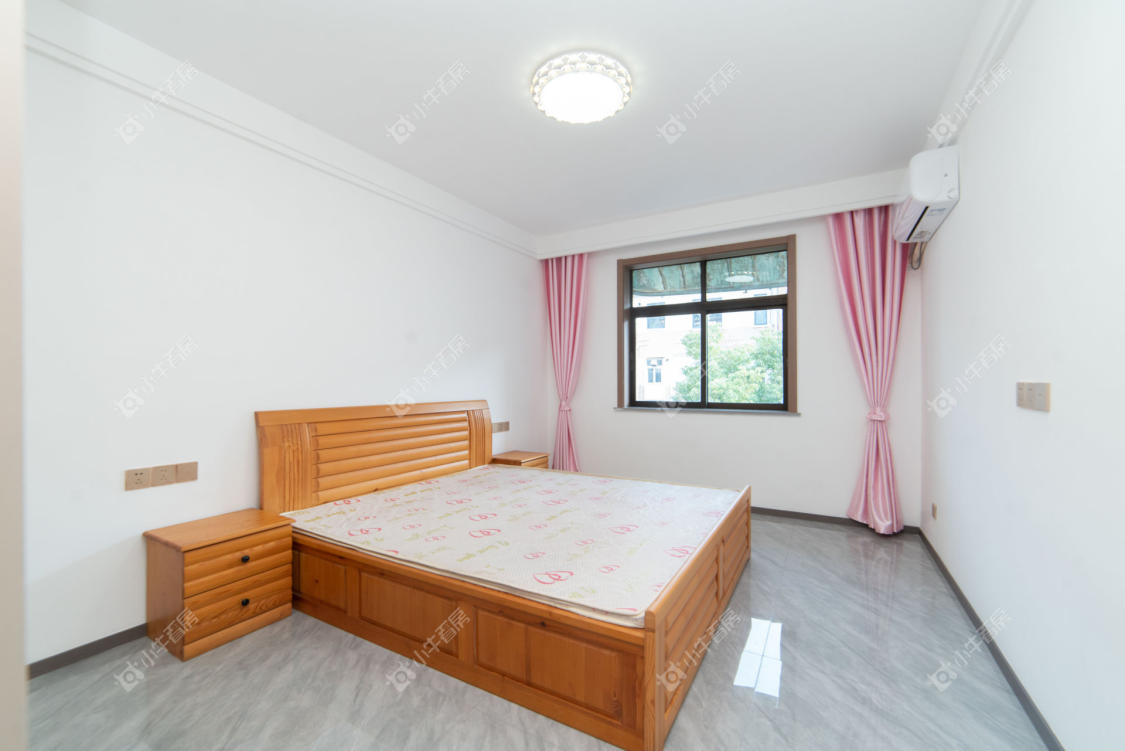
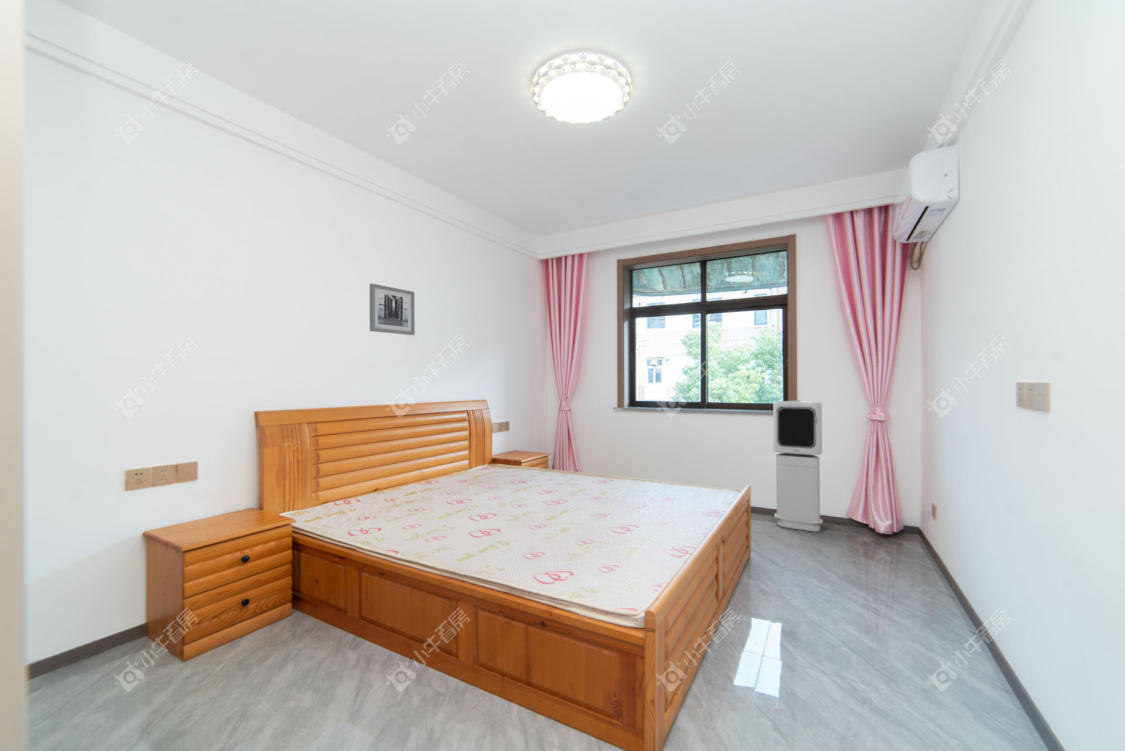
+ air purifier [772,399,824,533]
+ wall art [369,283,416,336]
